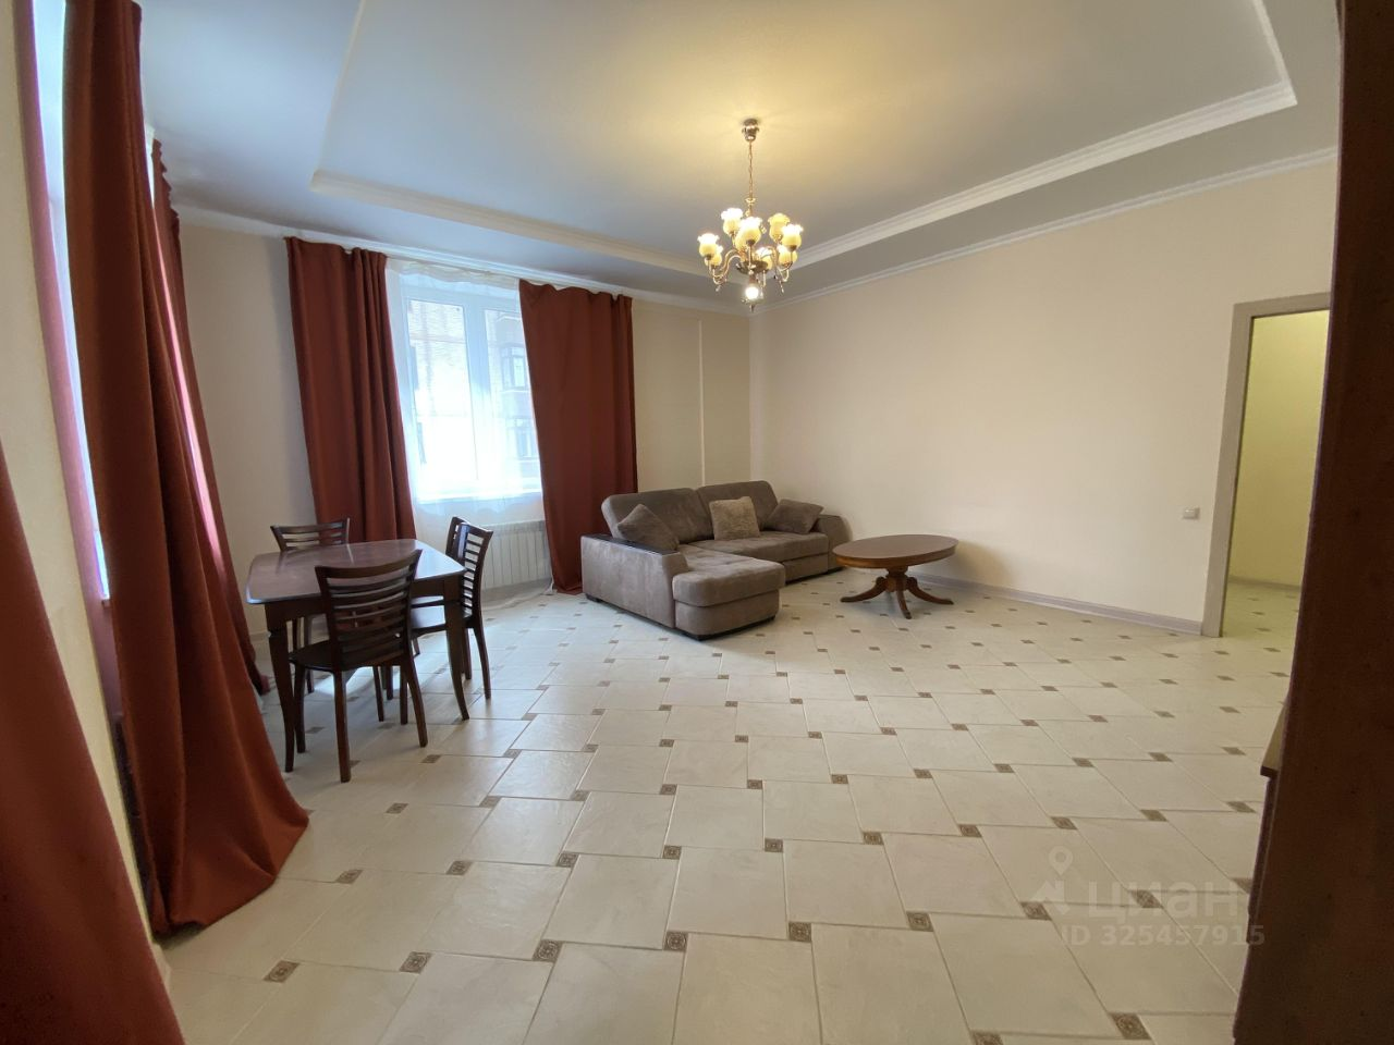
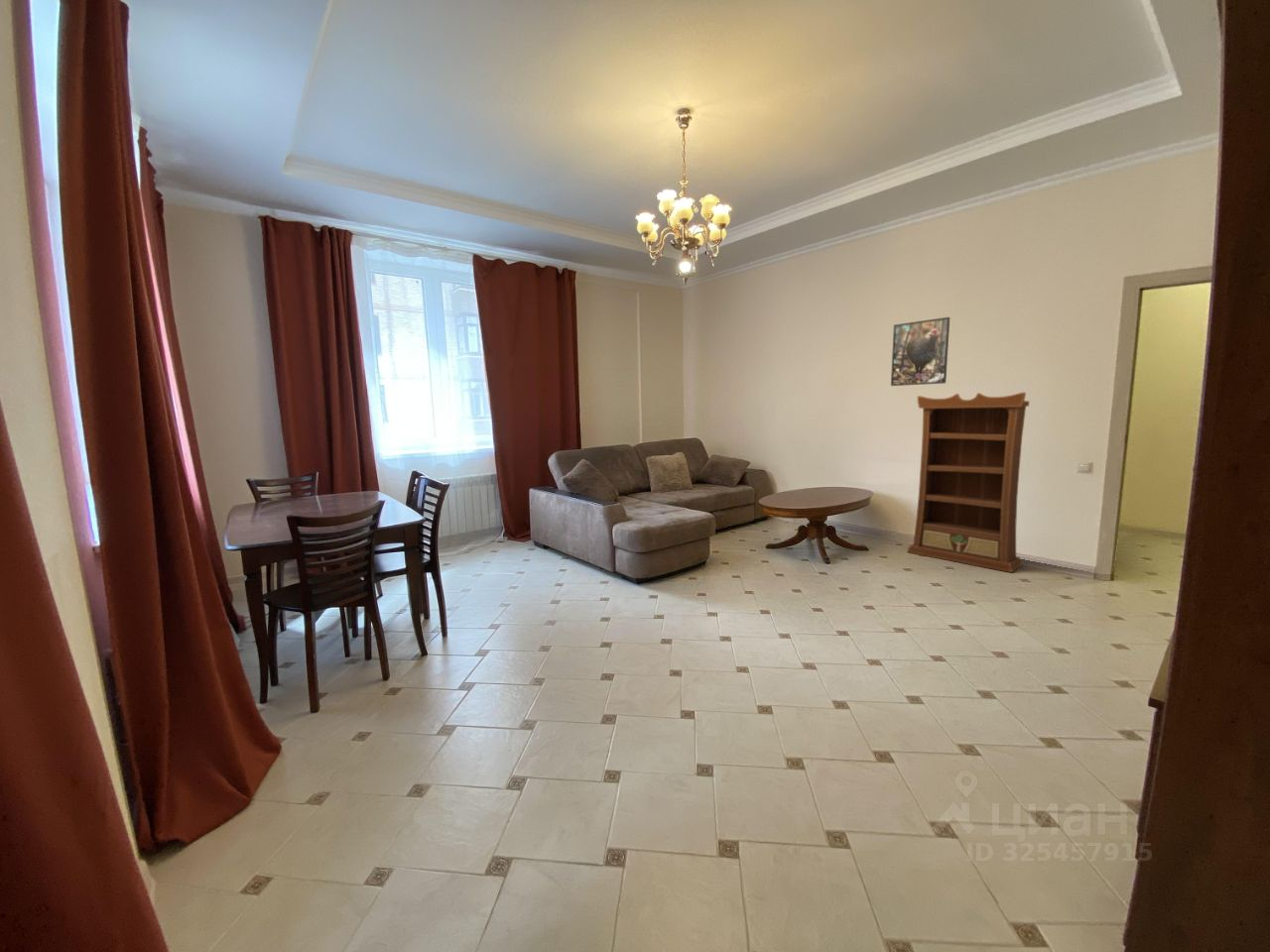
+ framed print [890,316,951,387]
+ bookcase [906,392,1030,573]
